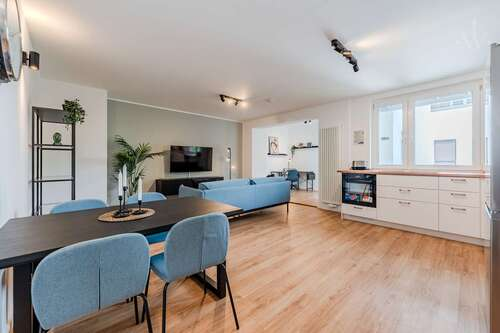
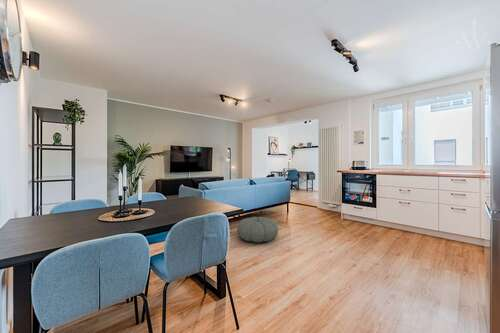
+ pouf [236,216,279,243]
